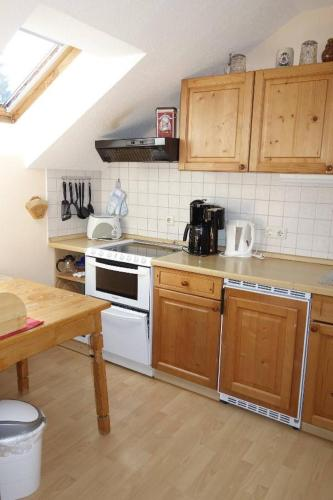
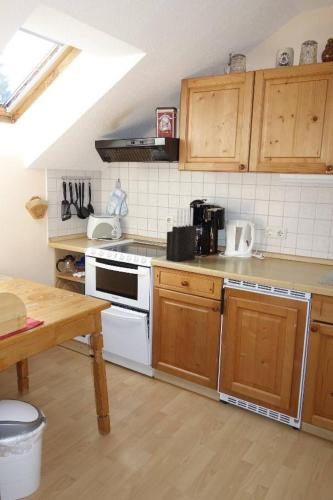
+ knife block [165,207,197,263]
